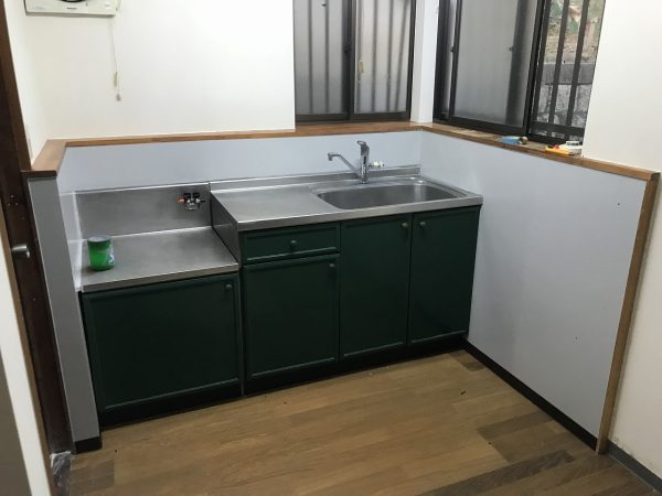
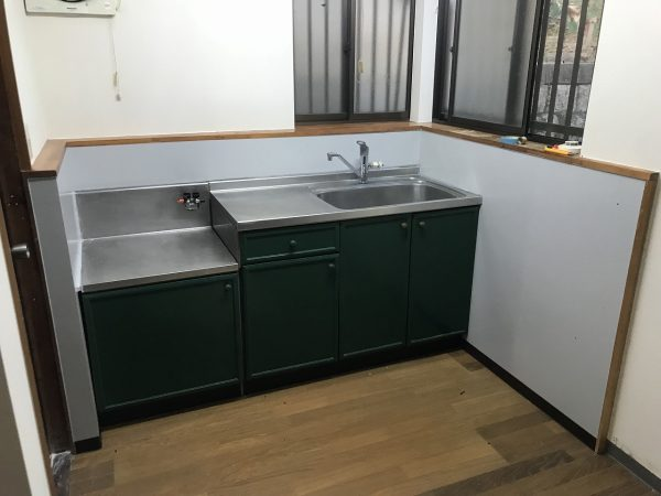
- beverage can [86,234,116,271]
